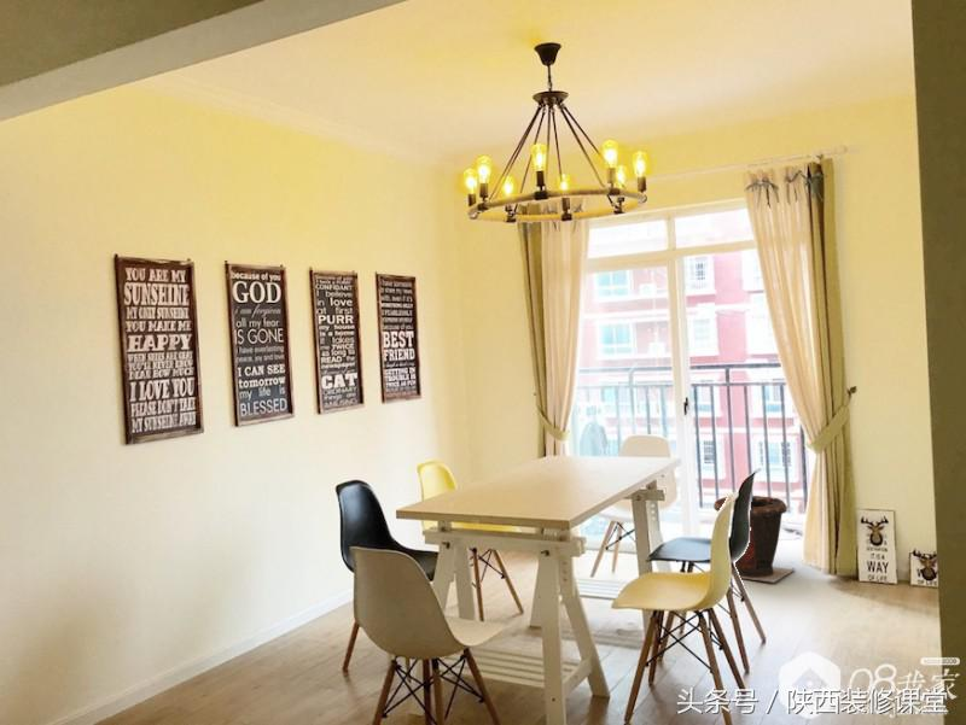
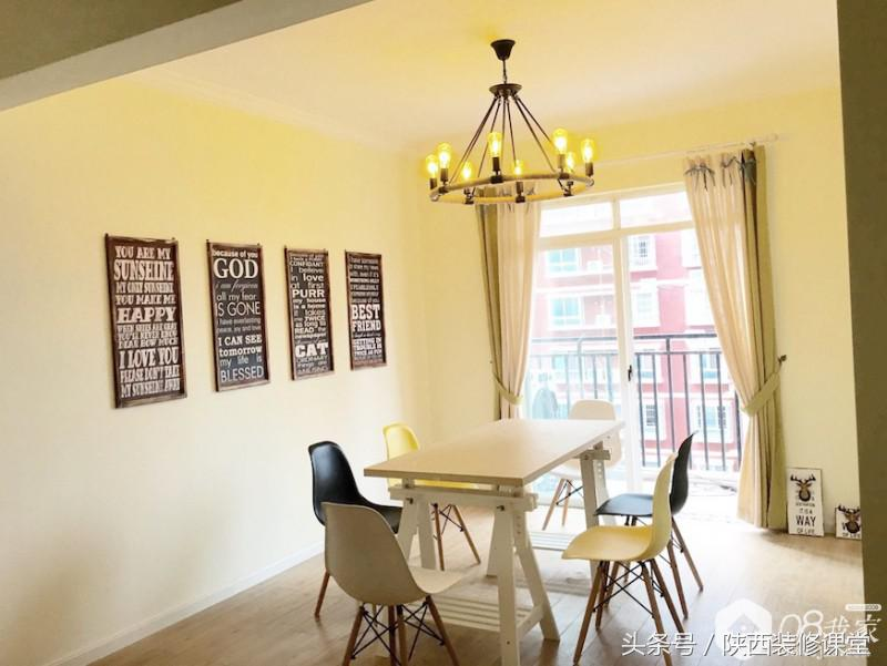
- waste bin [712,495,796,584]
